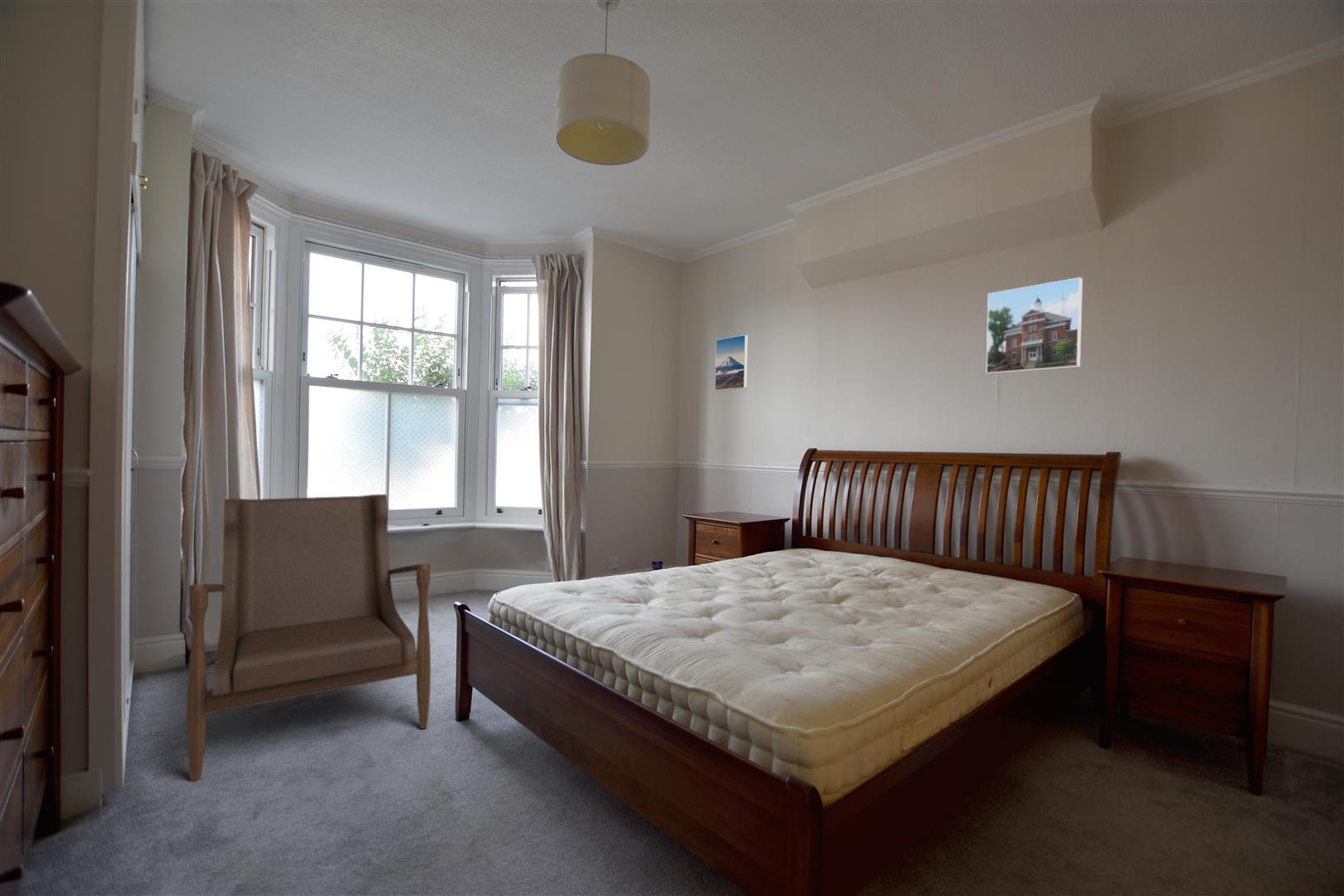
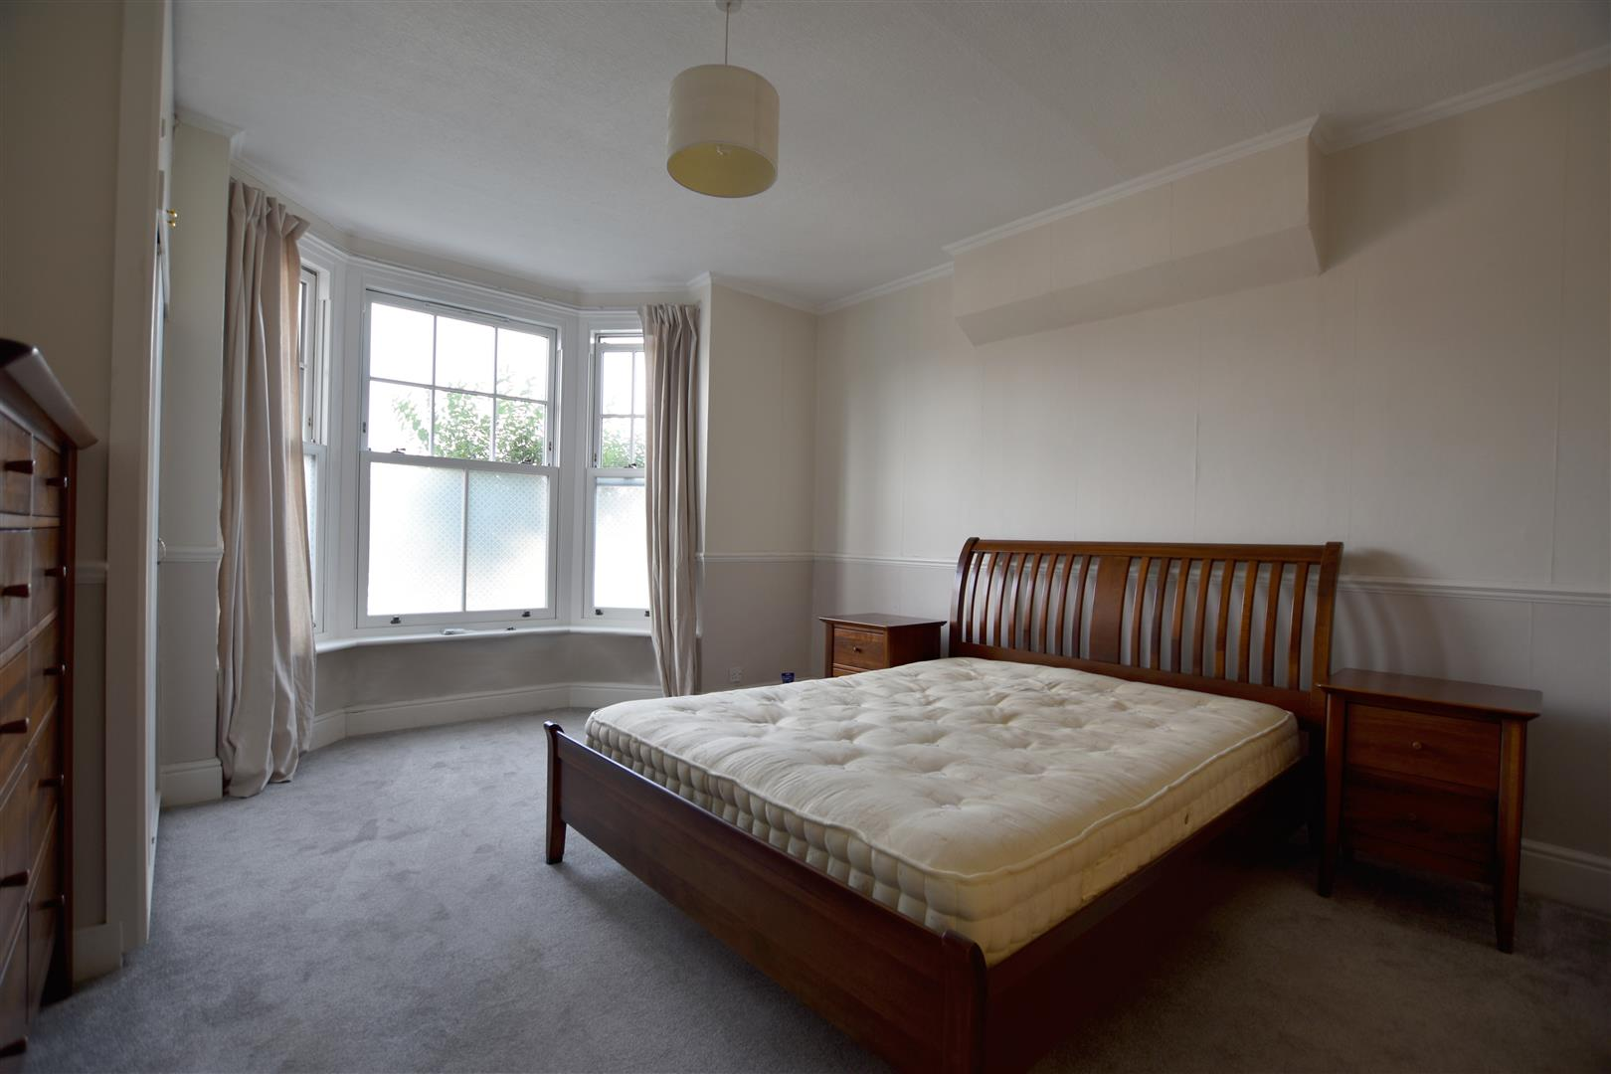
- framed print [985,276,1083,375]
- armchair [186,494,431,783]
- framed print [713,334,749,392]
